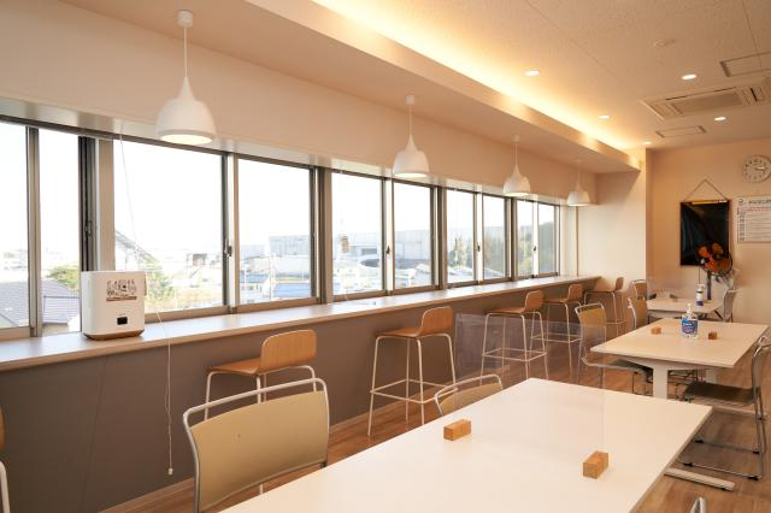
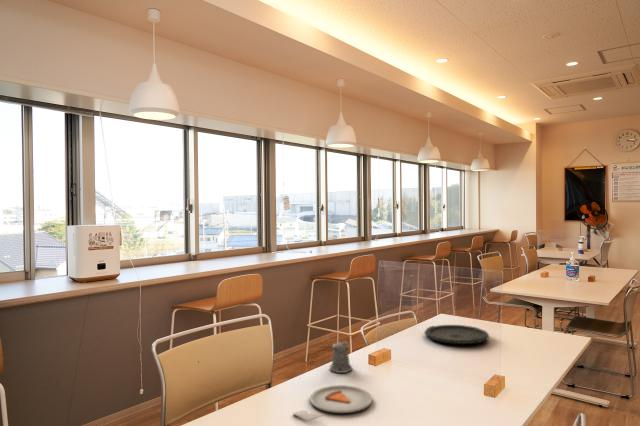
+ plate [424,324,490,345]
+ dinner plate [292,384,373,421]
+ pepper shaker [320,341,353,374]
